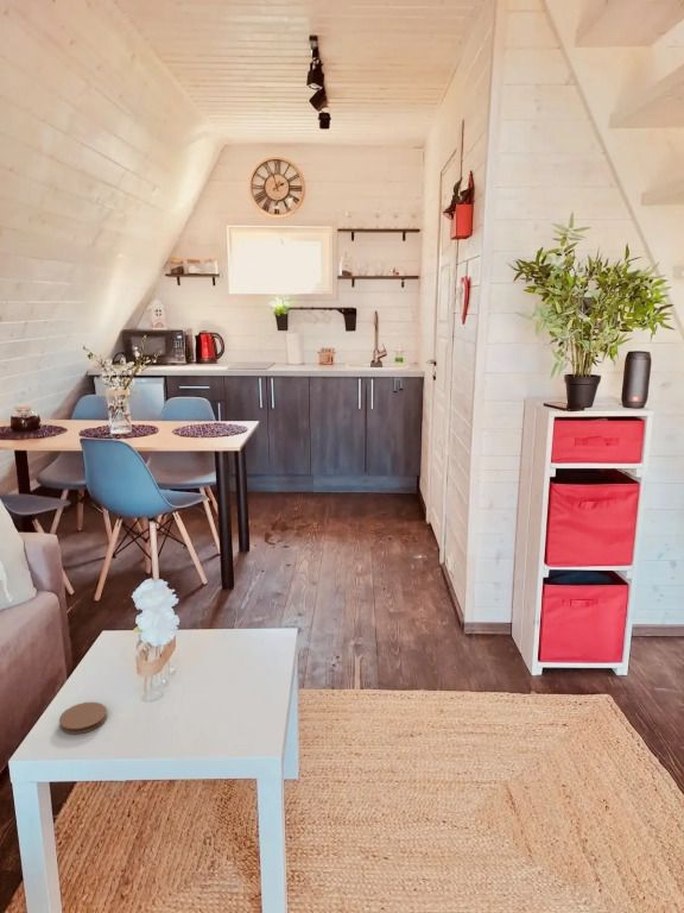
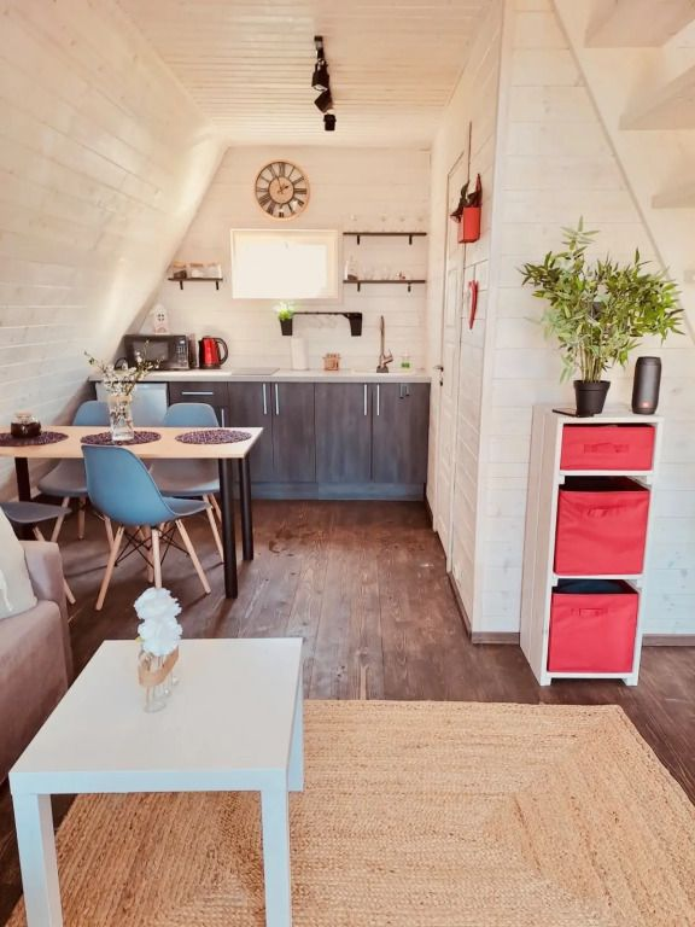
- coaster [58,701,108,736]
